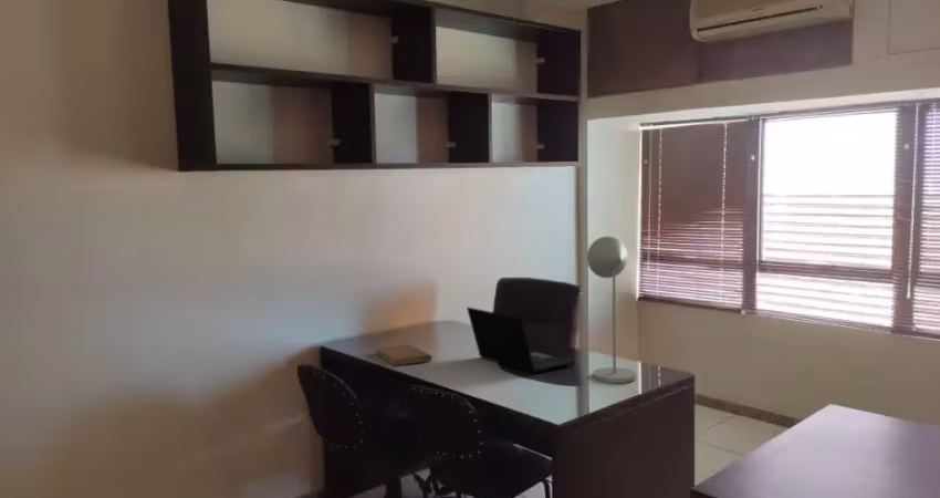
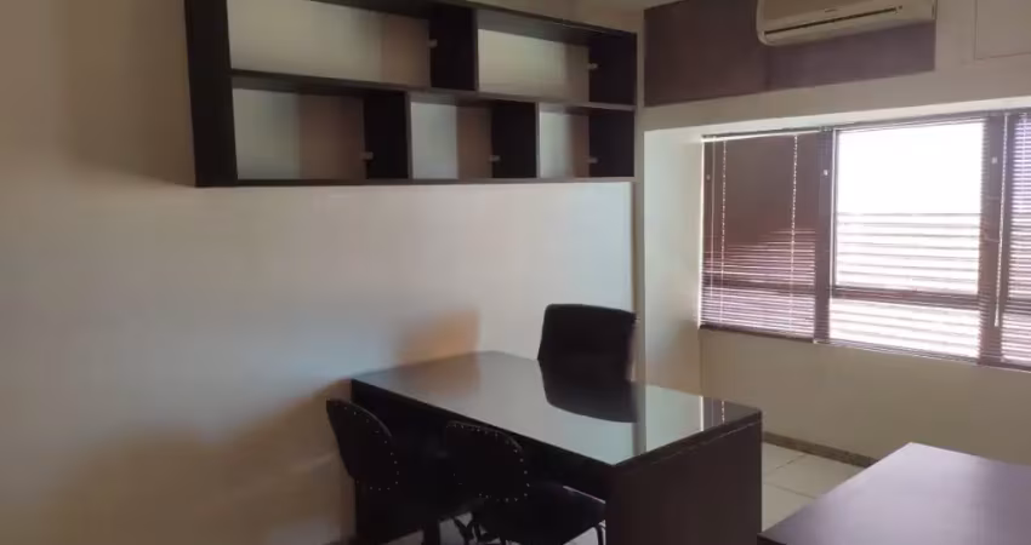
- desk lamp [586,236,637,384]
- laptop [466,307,576,374]
- notebook [375,343,434,367]
